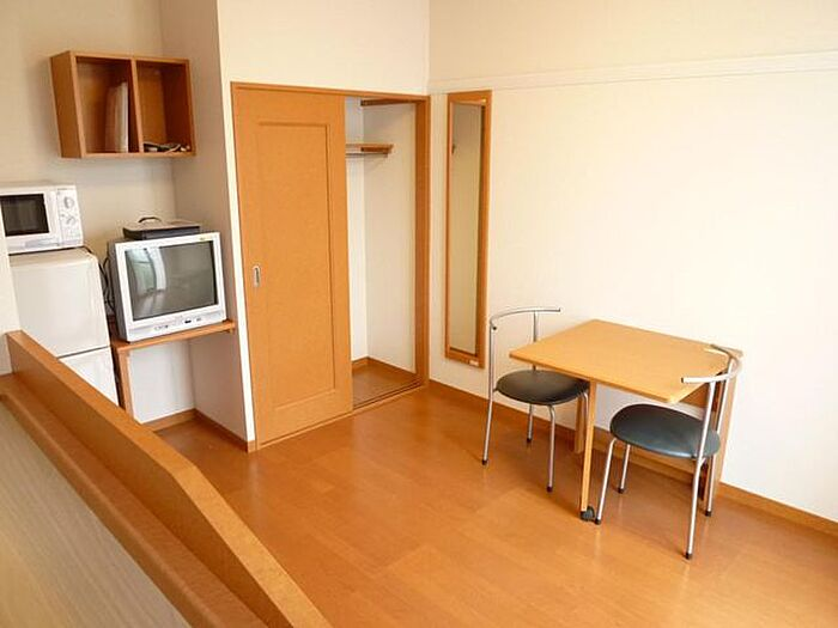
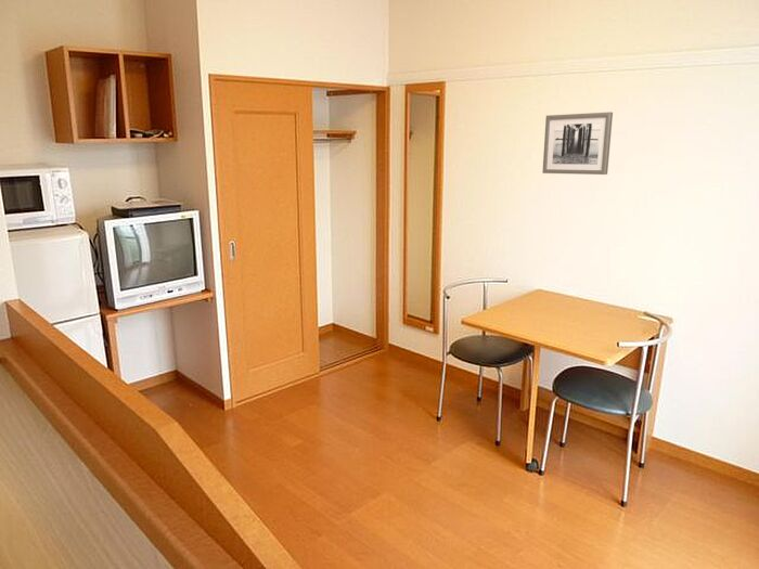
+ wall art [541,111,614,176]
